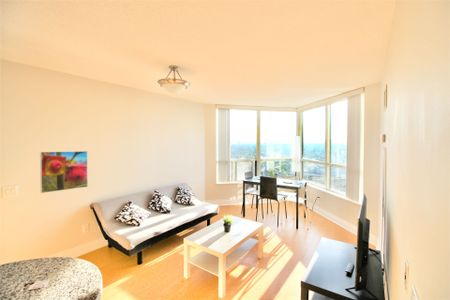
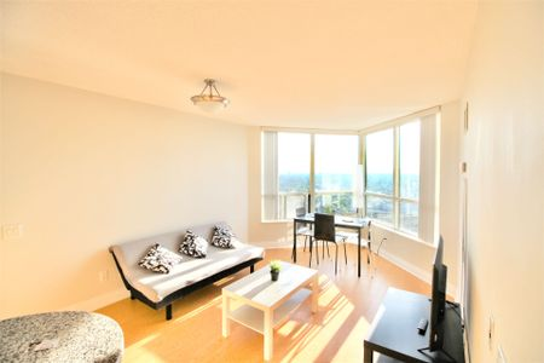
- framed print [39,150,89,194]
